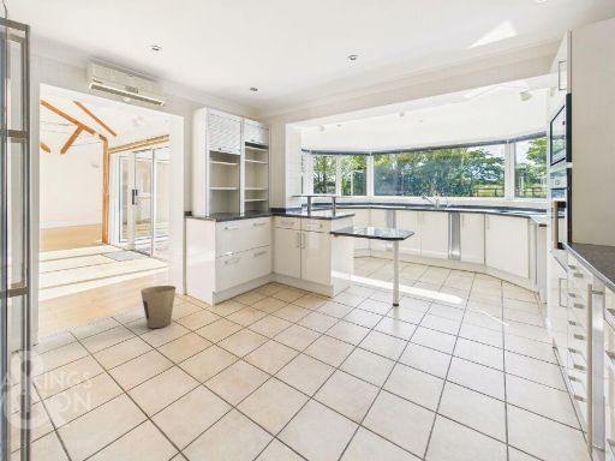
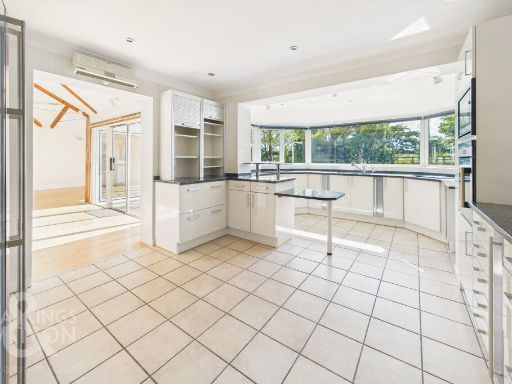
- trash can [139,285,177,329]
